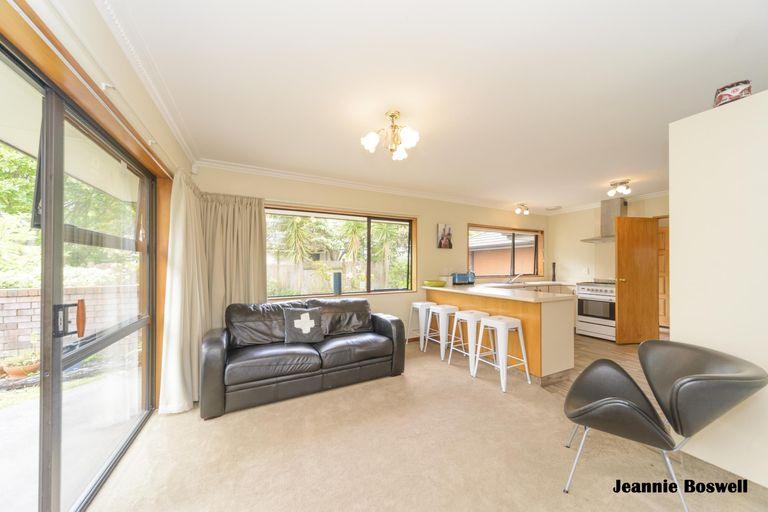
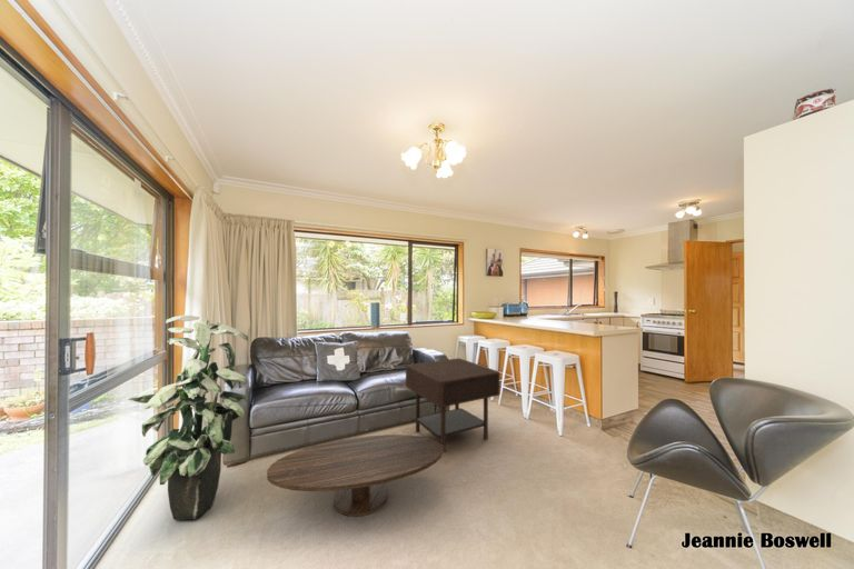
+ indoor plant [128,315,249,521]
+ side table [405,357,500,453]
+ coffee table [266,433,444,518]
